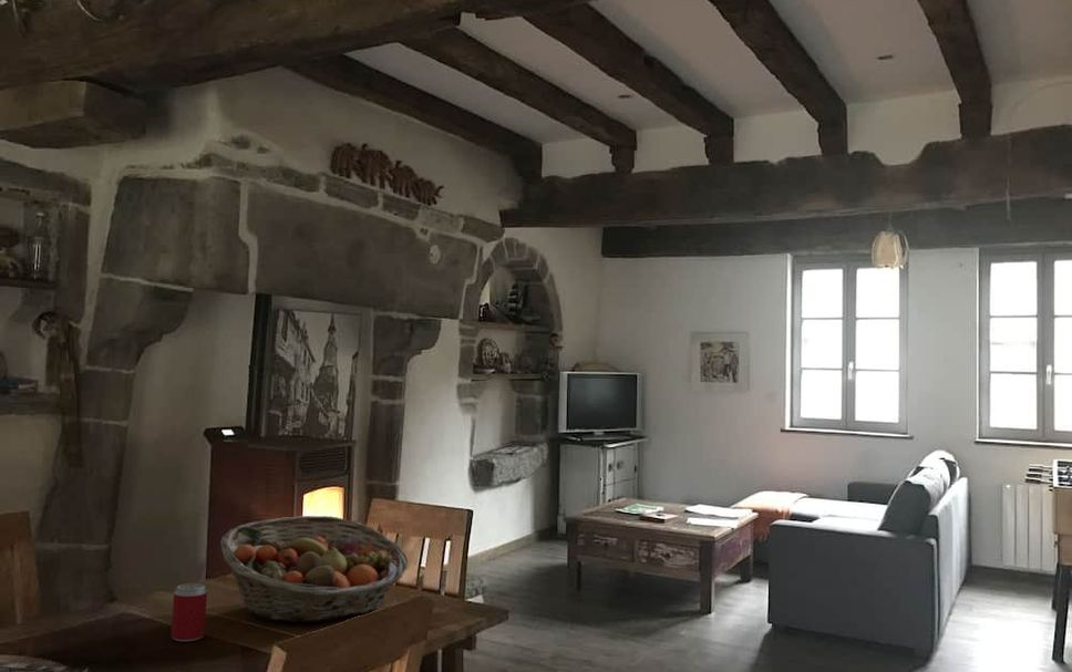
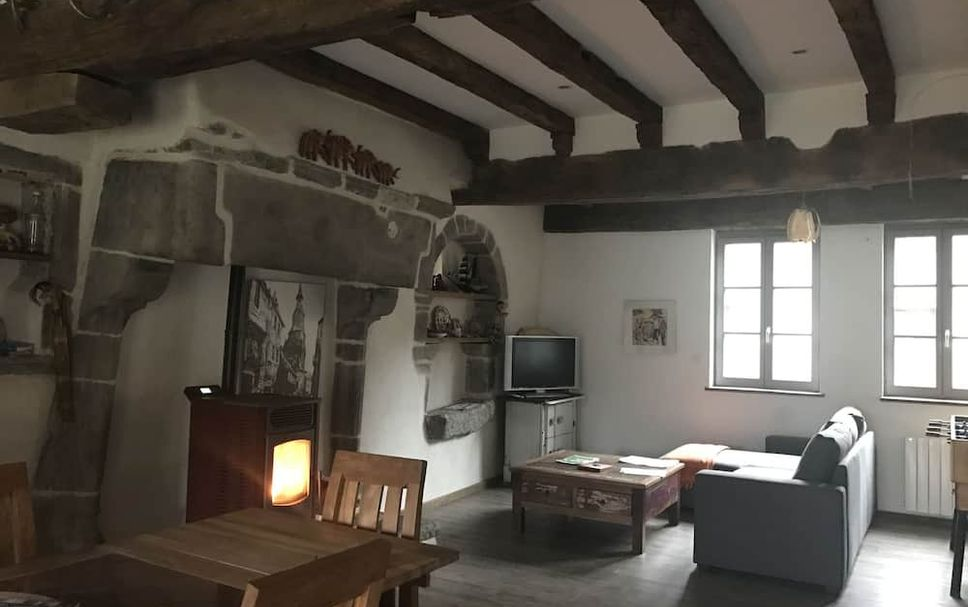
- beverage can [171,582,208,642]
- fruit basket [219,515,410,623]
